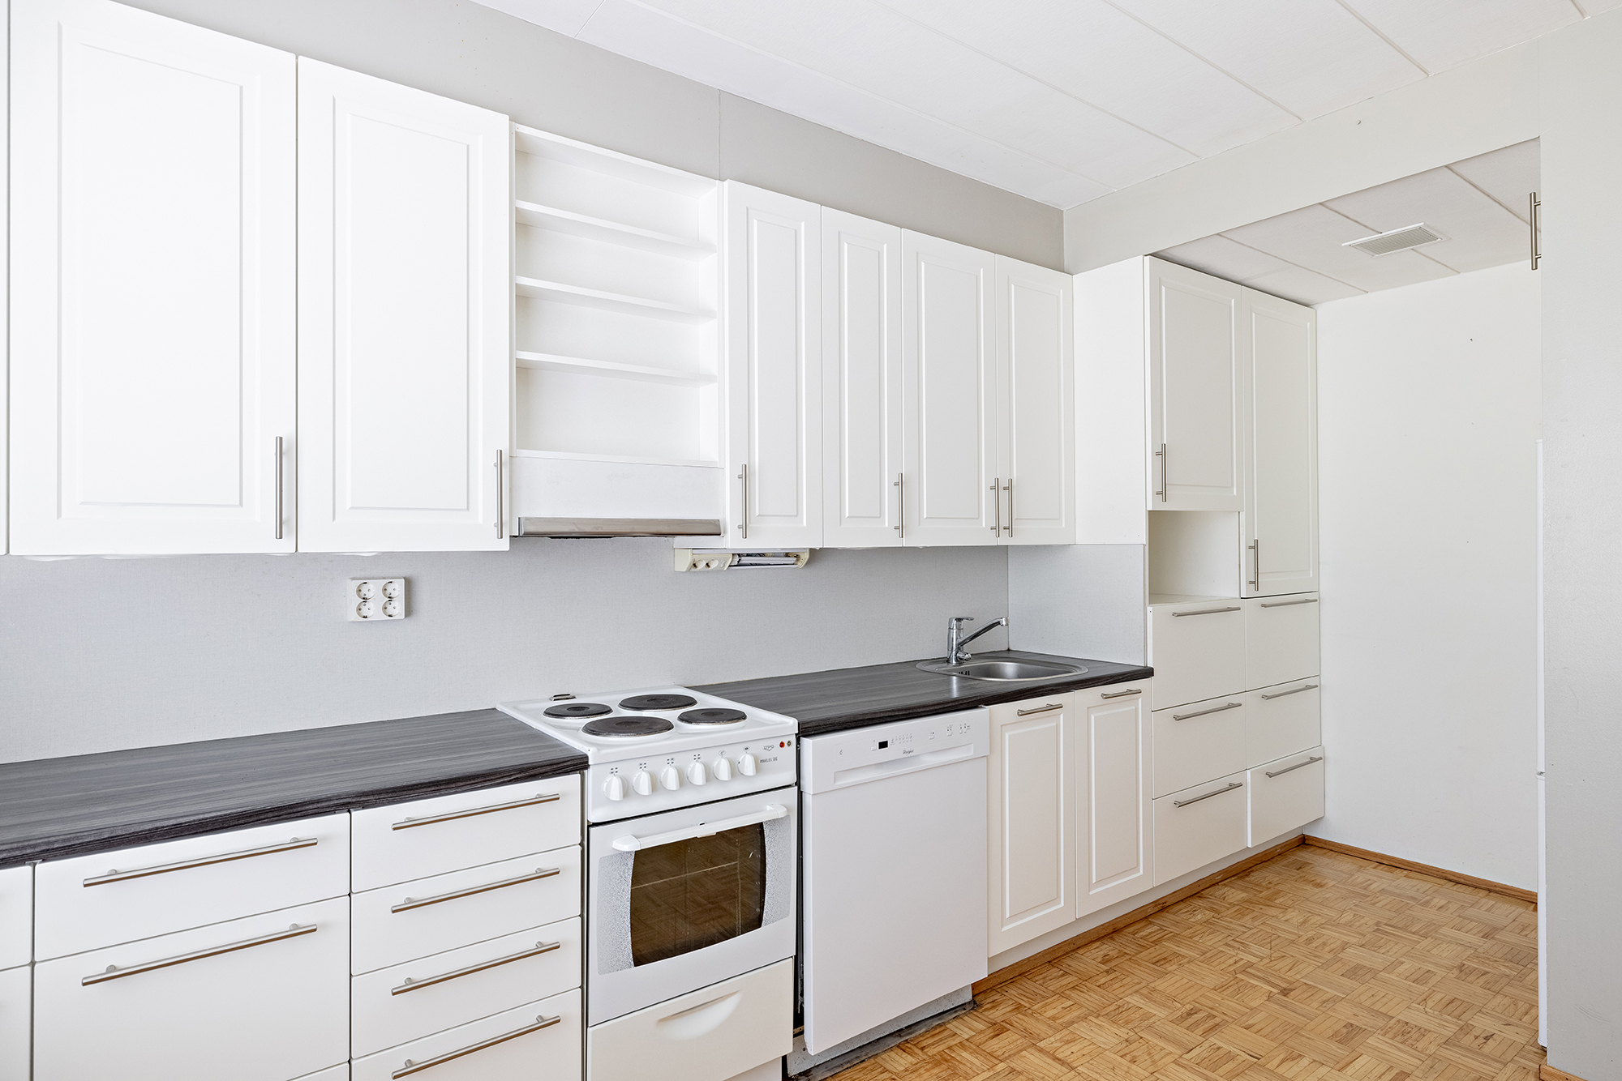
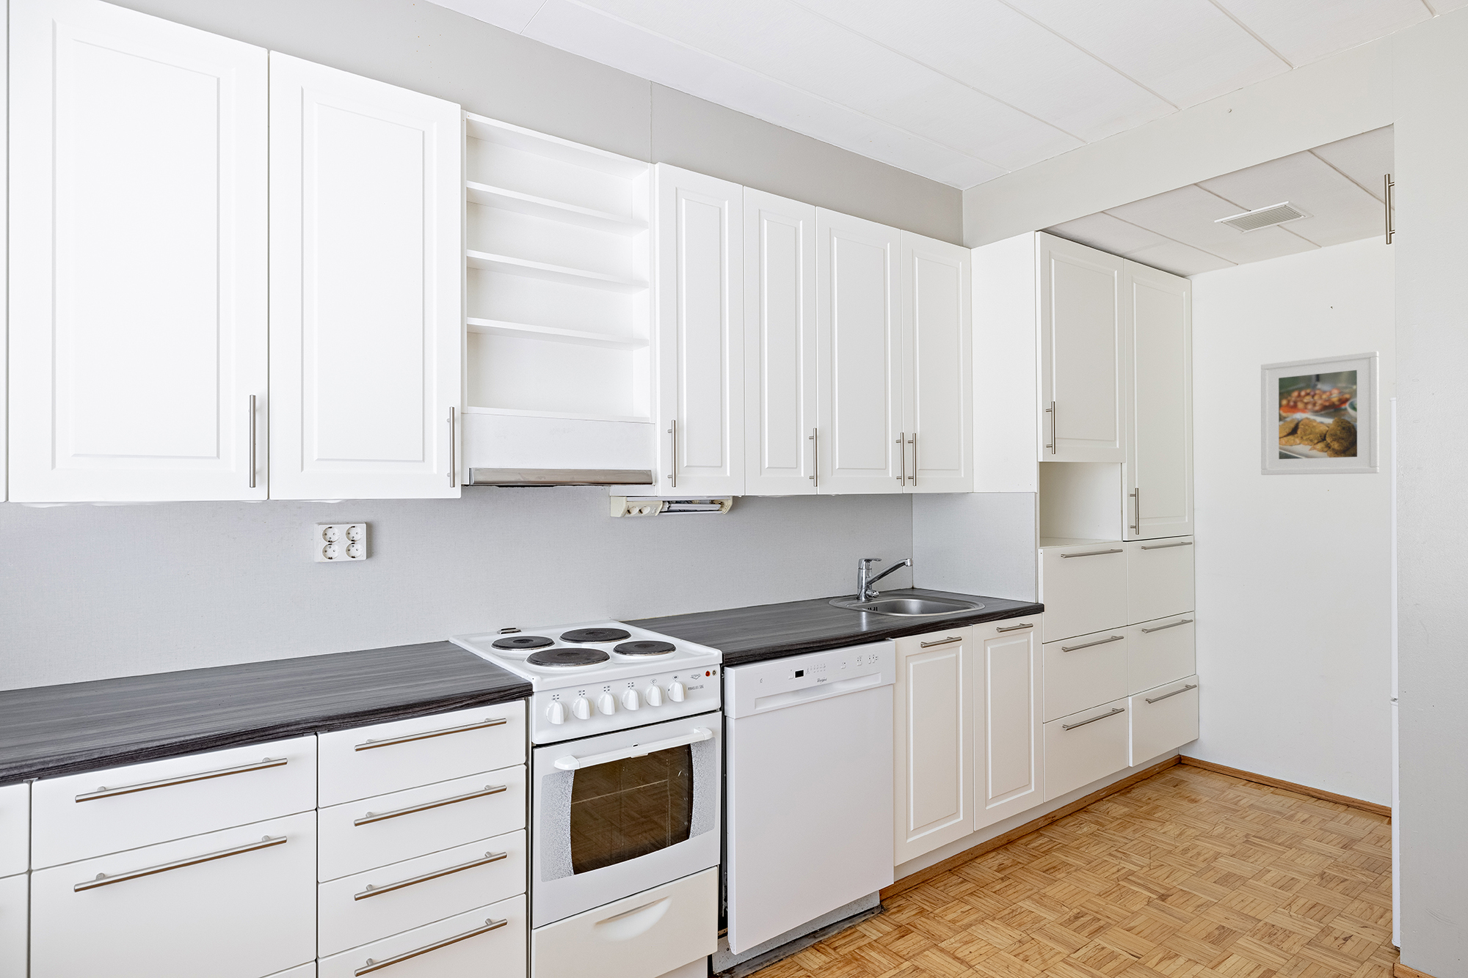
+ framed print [1260,350,1380,476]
